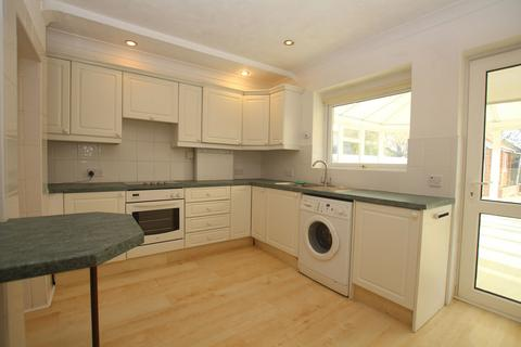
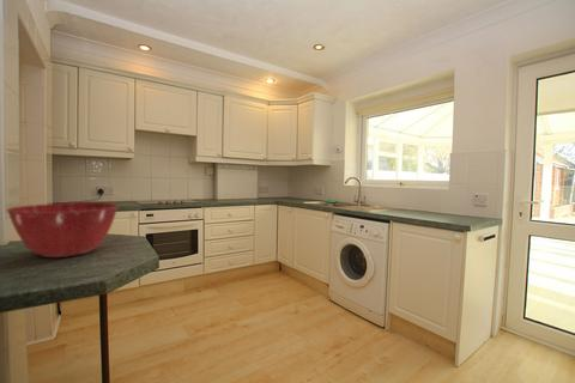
+ mixing bowl [5,201,120,259]
